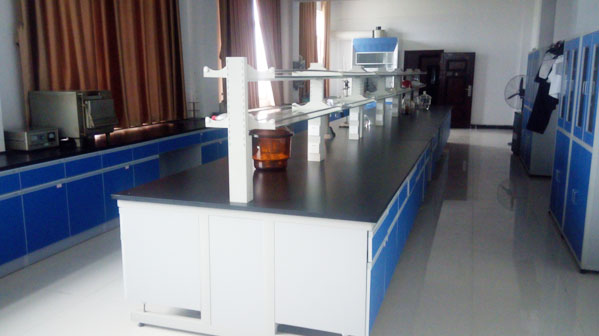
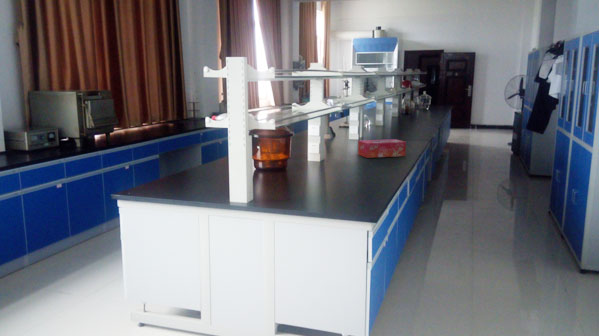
+ tissue box [357,138,407,159]
